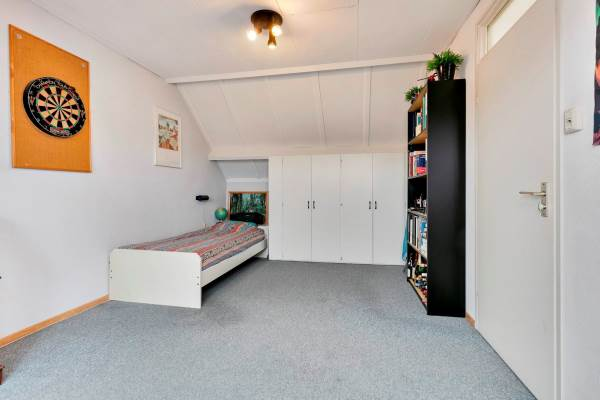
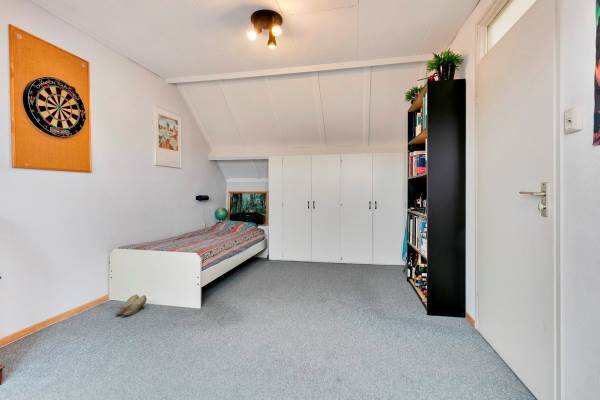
+ slippers [116,294,148,316]
